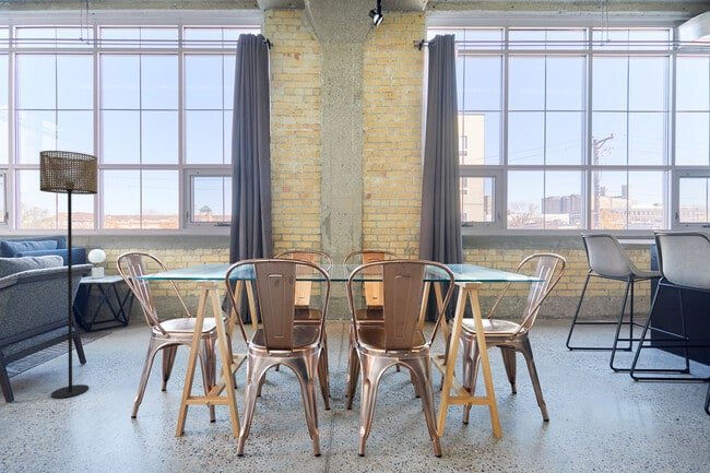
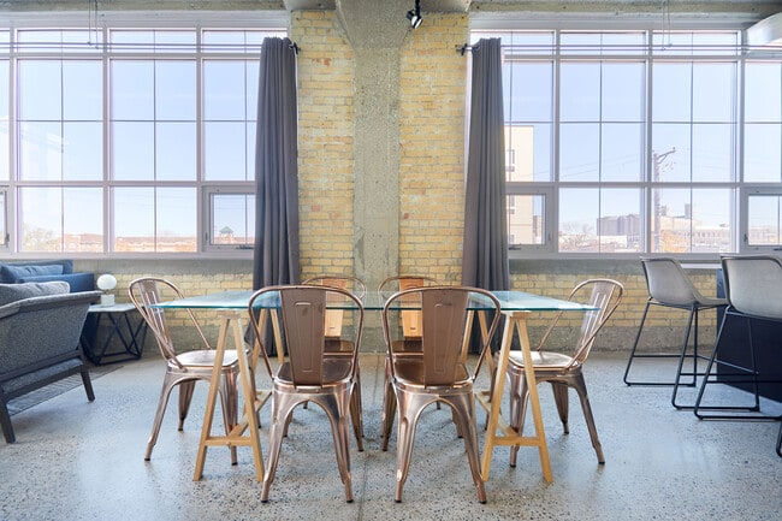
- floor lamp [38,150,98,399]
